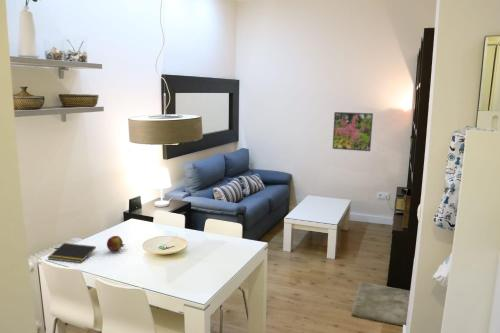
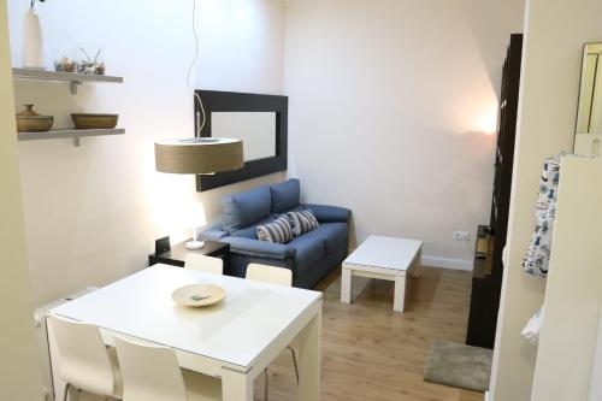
- notepad [47,242,97,264]
- fruit [106,235,126,253]
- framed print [332,111,374,152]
